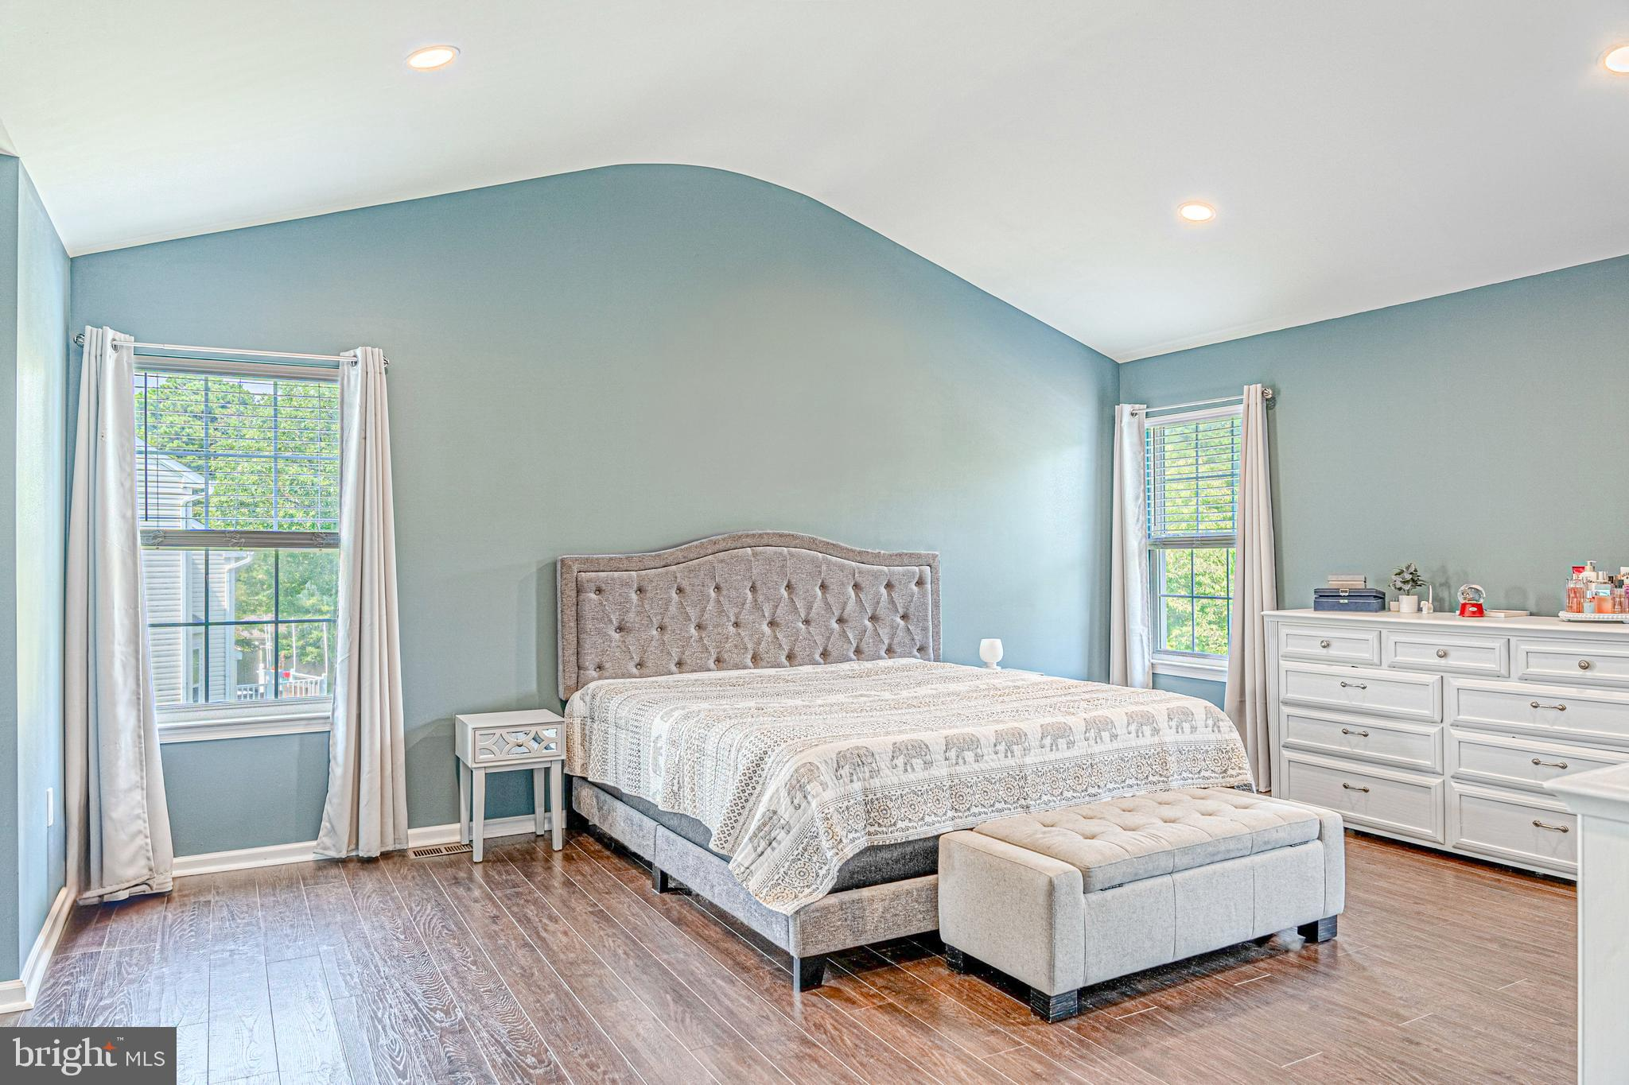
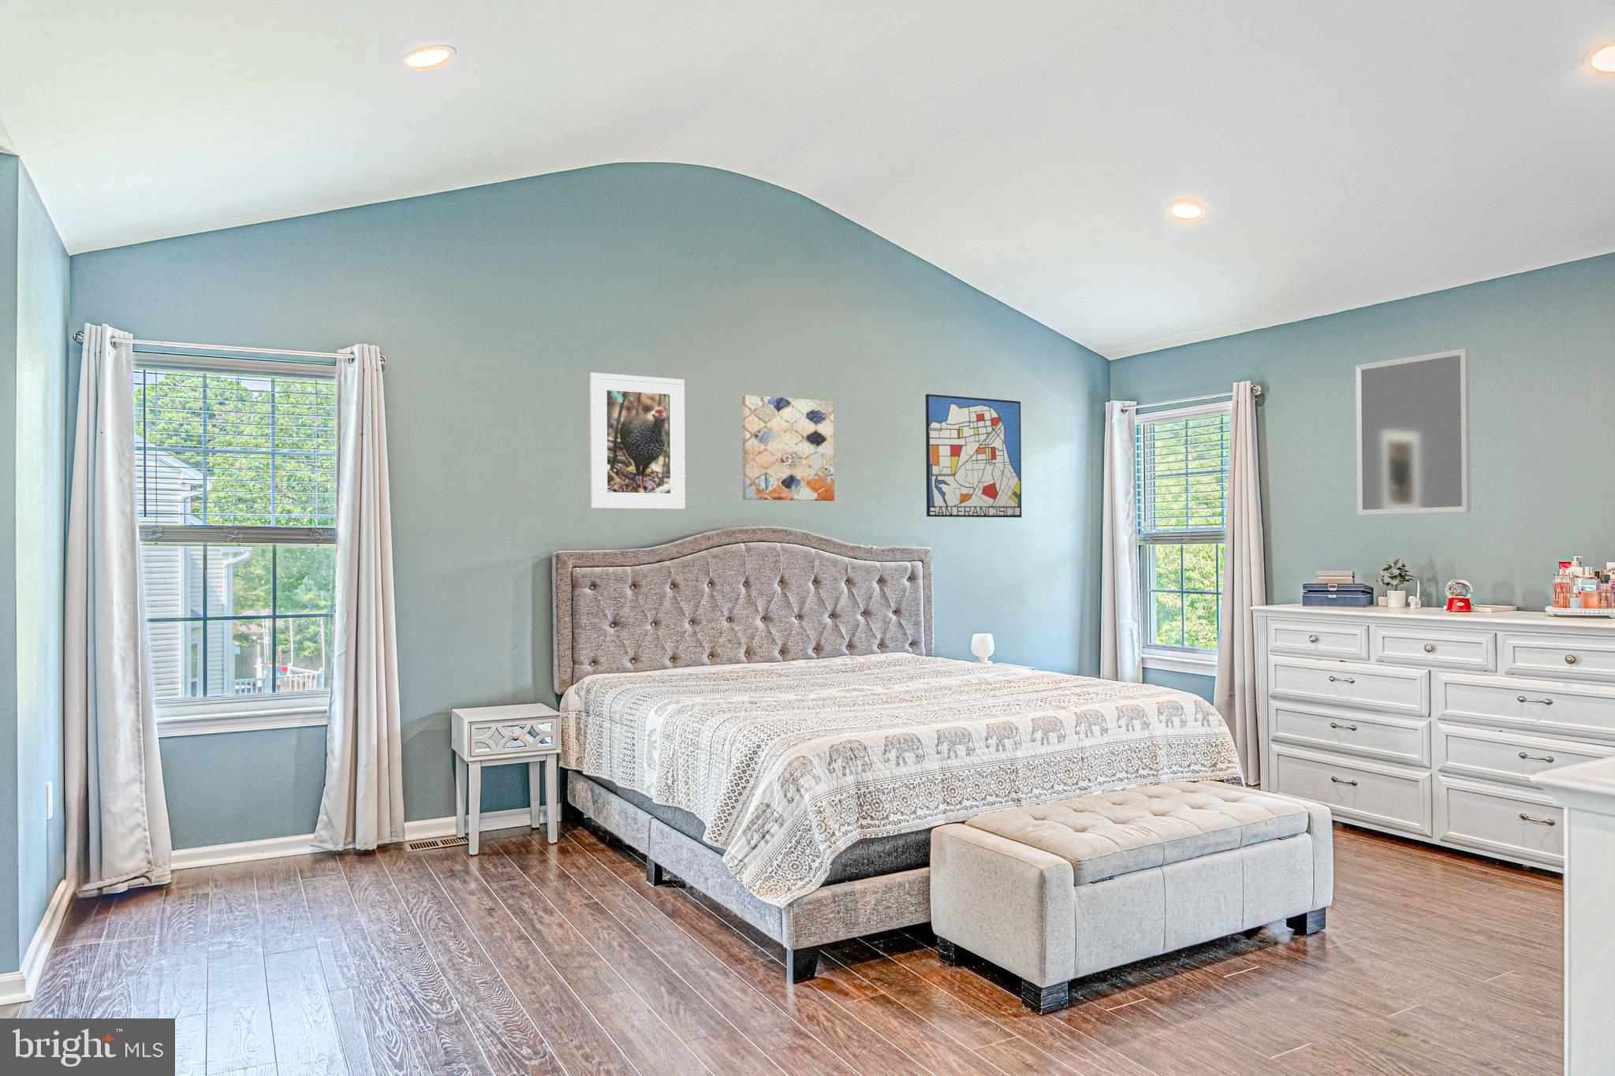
+ wall art [925,394,1022,518]
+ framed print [590,372,686,510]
+ home mirror [1354,348,1471,516]
+ wall art [741,394,835,501]
